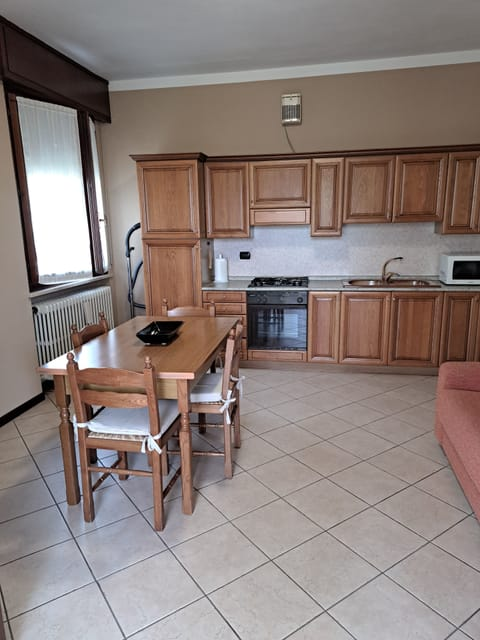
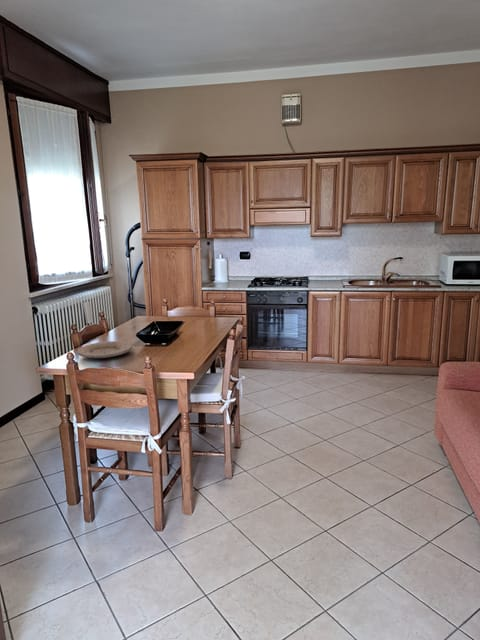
+ plate [76,340,133,360]
